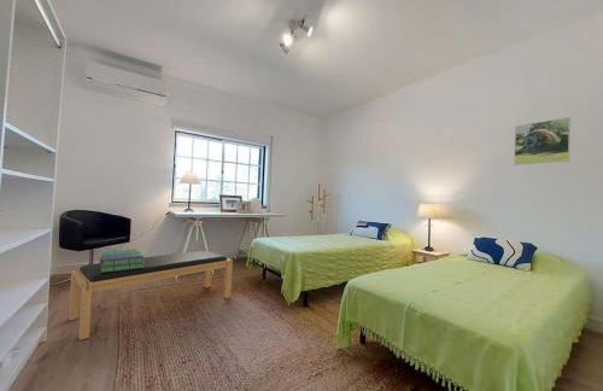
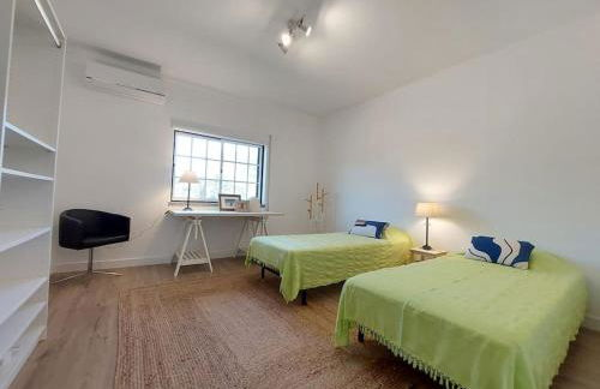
- bench [68,250,234,342]
- stack of books [98,247,146,273]
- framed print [513,116,572,167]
